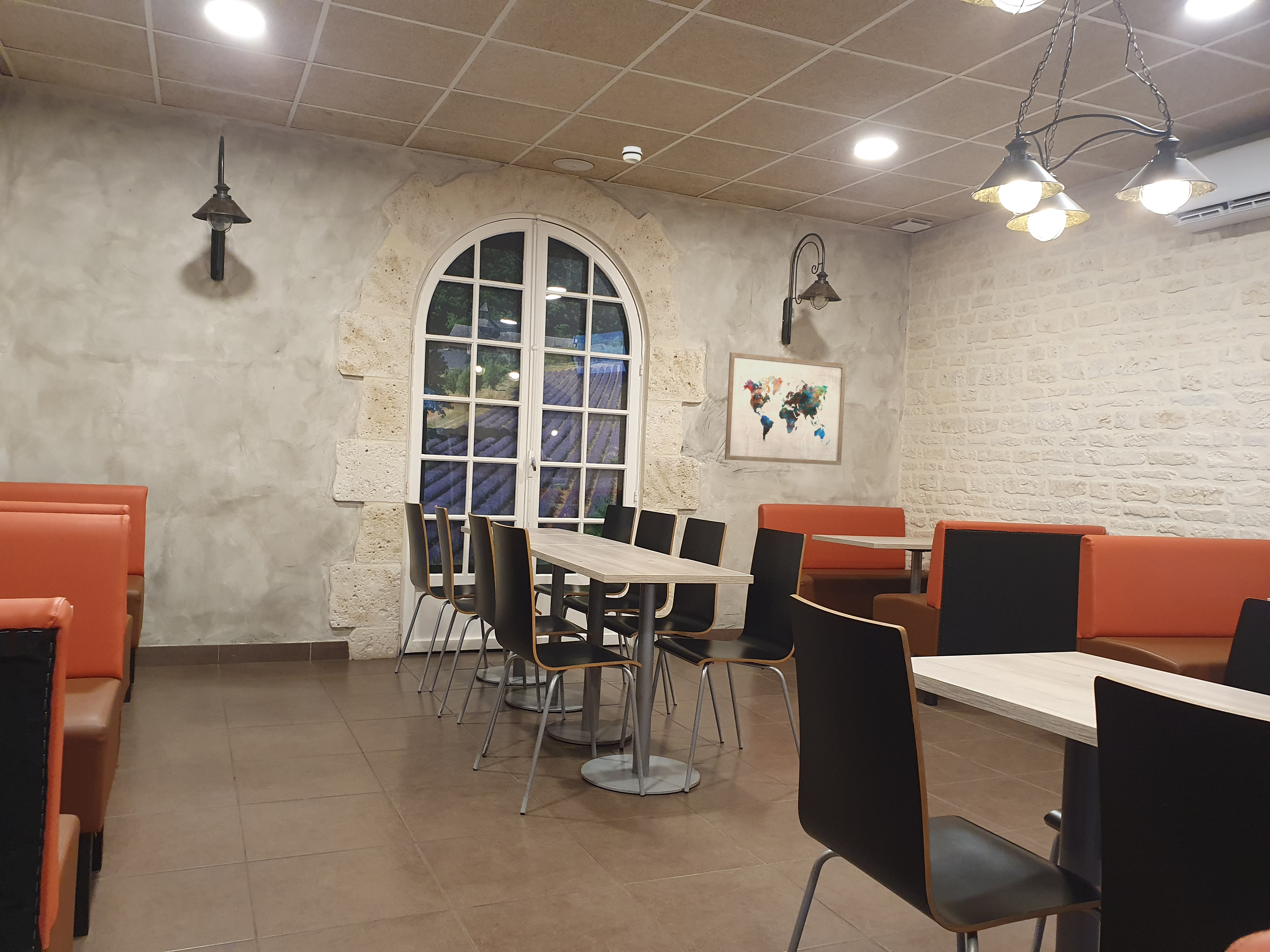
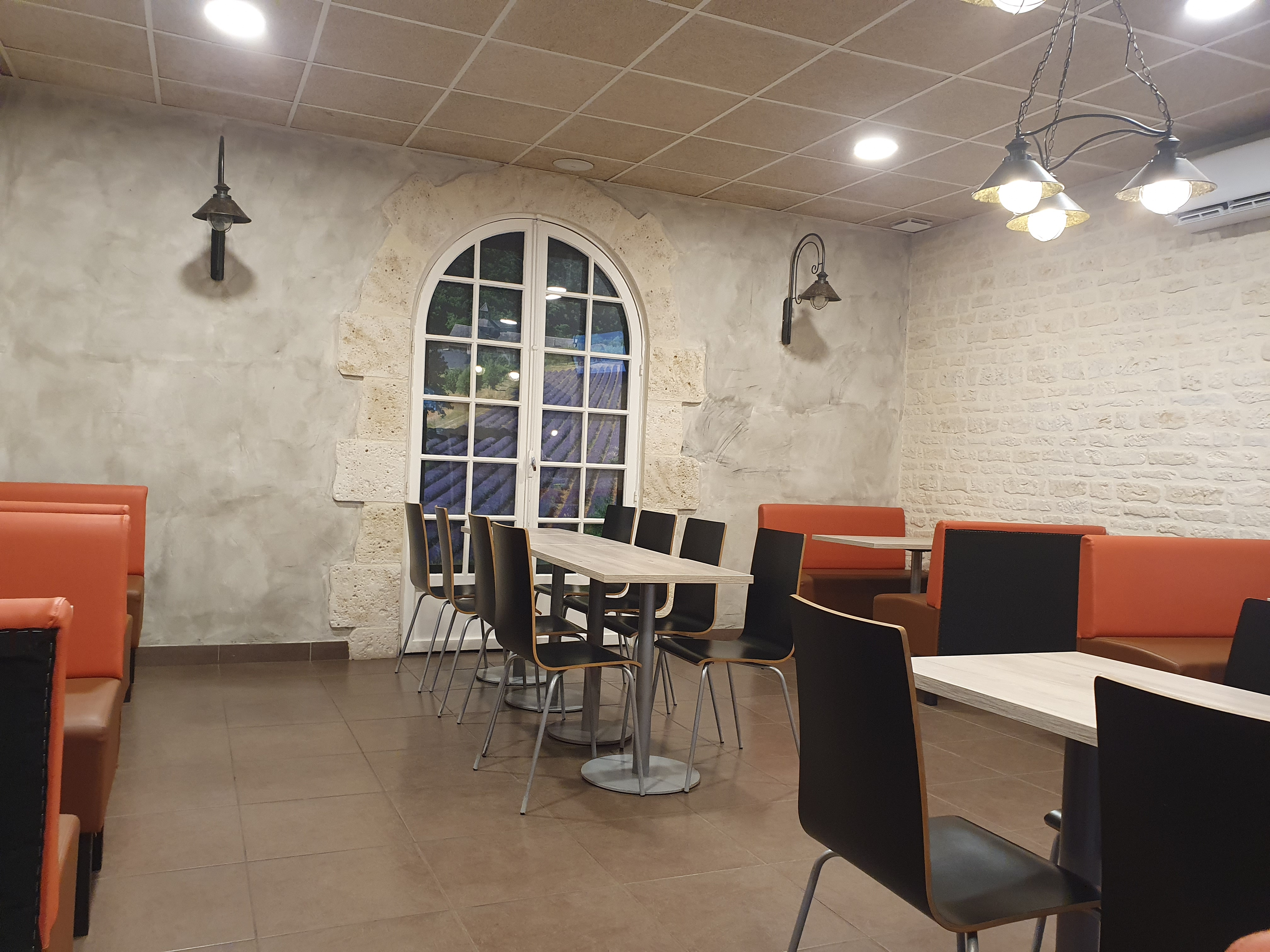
- wall art [724,352,846,466]
- smoke detector [622,146,643,163]
